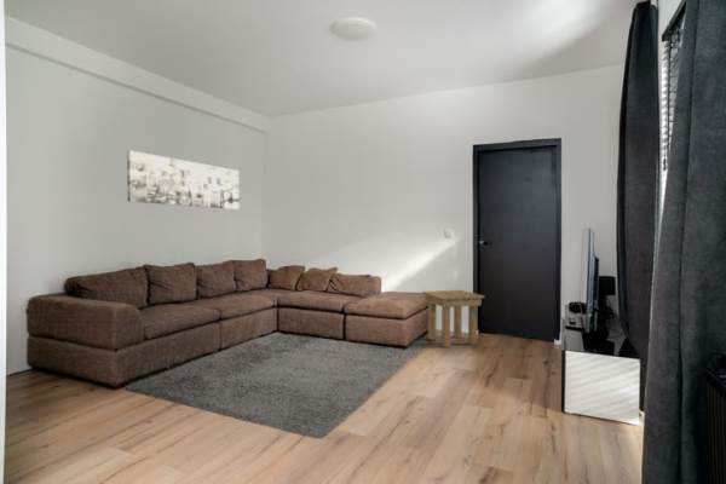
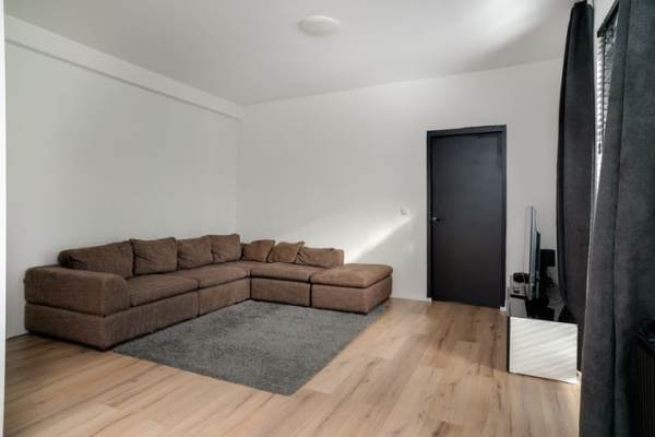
- side table [421,289,486,348]
- wall art [126,149,240,211]
